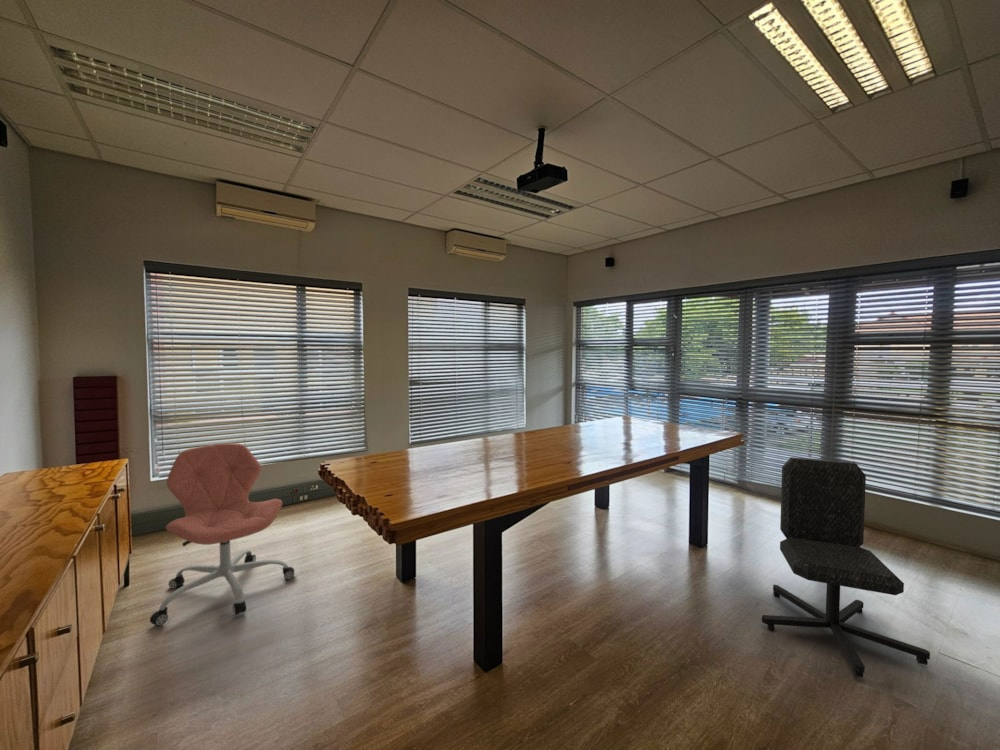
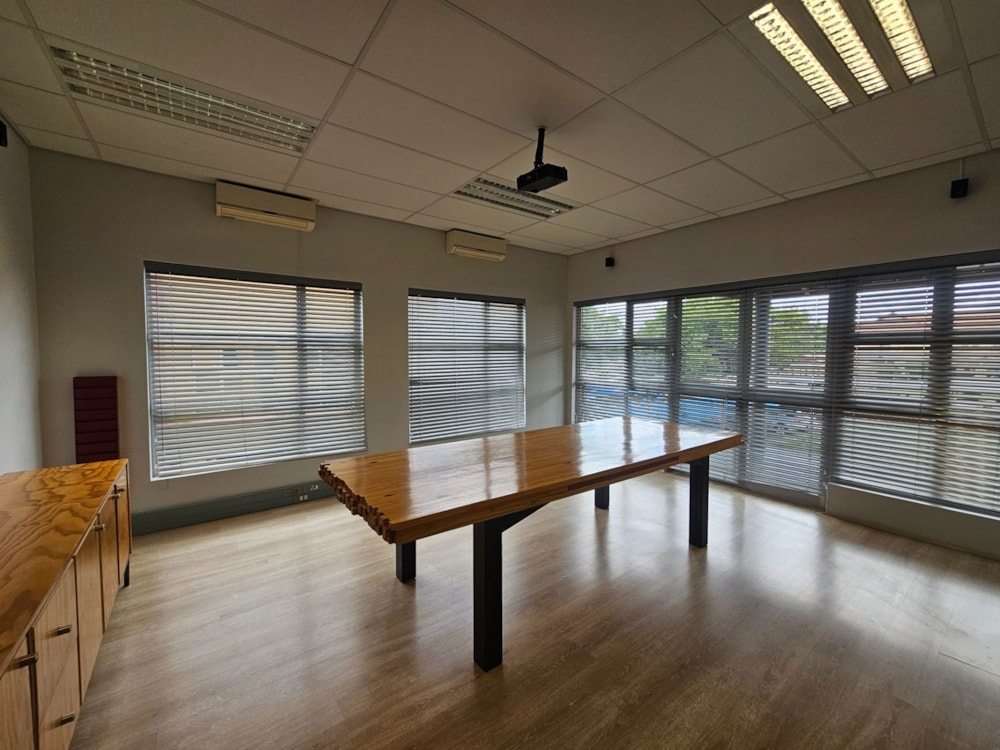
- chair [761,456,931,678]
- office chair [149,442,295,627]
